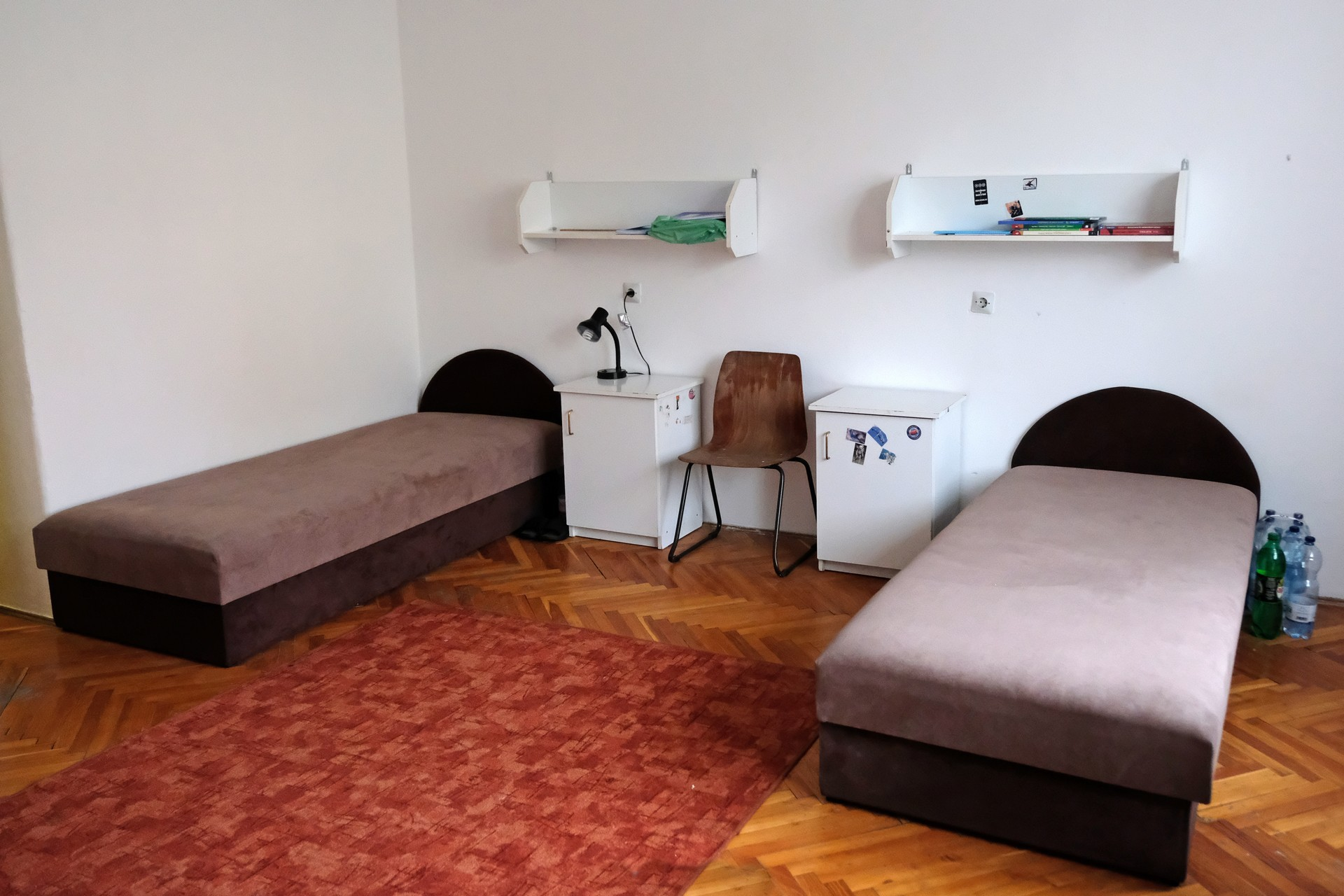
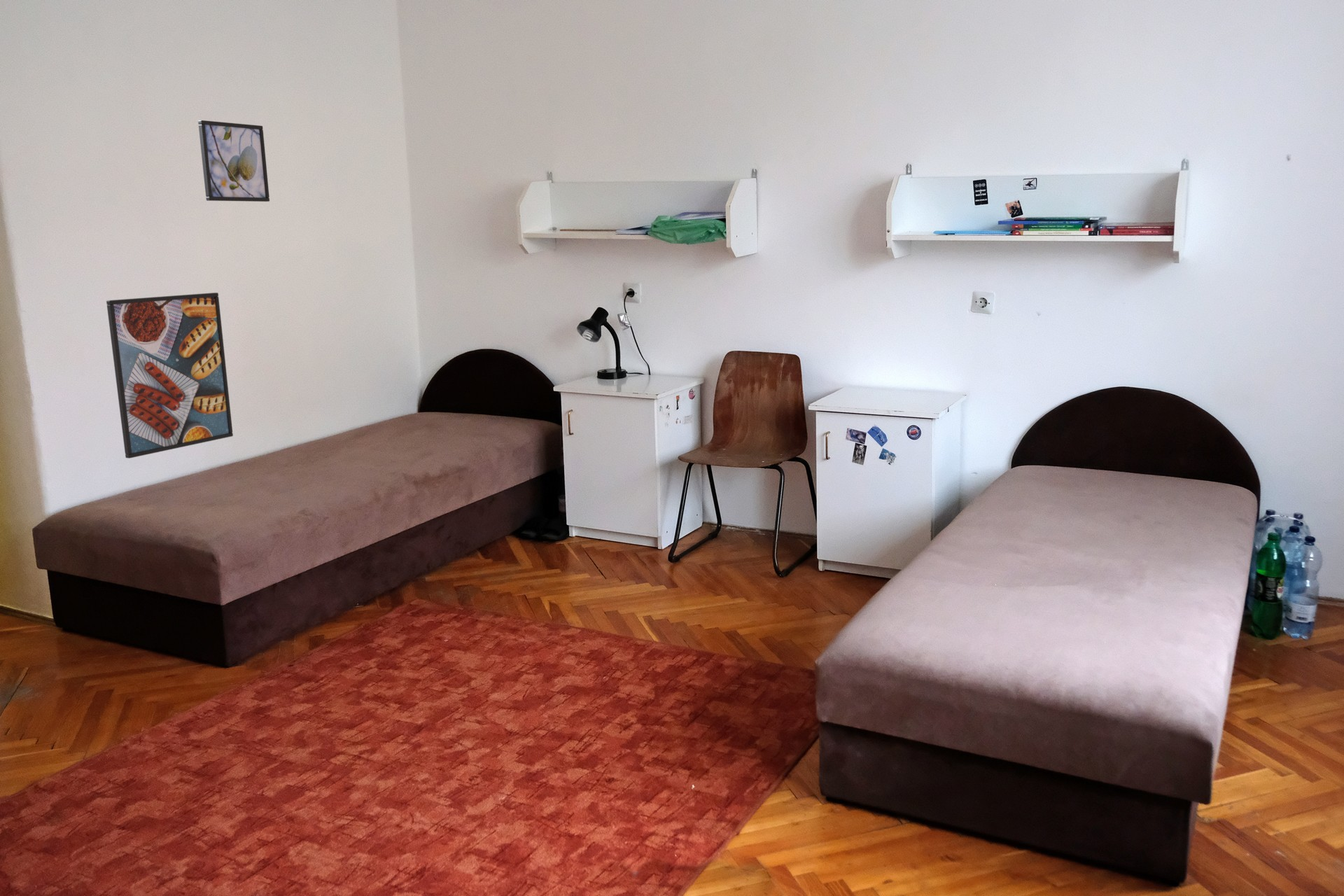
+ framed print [106,292,234,459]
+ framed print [197,120,270,202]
